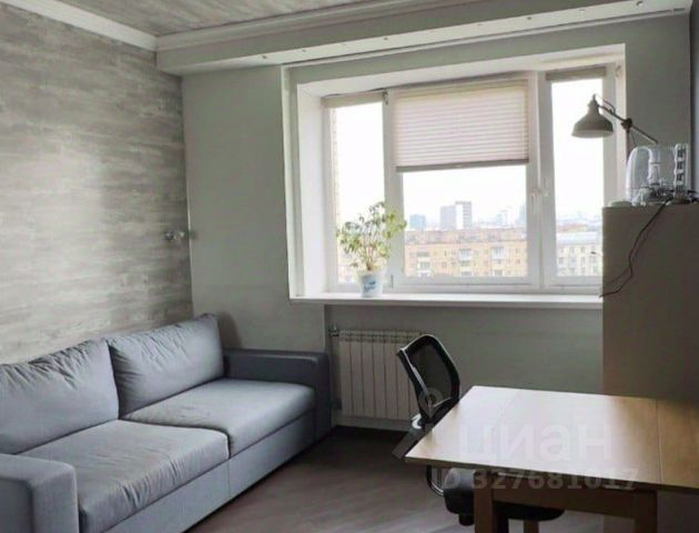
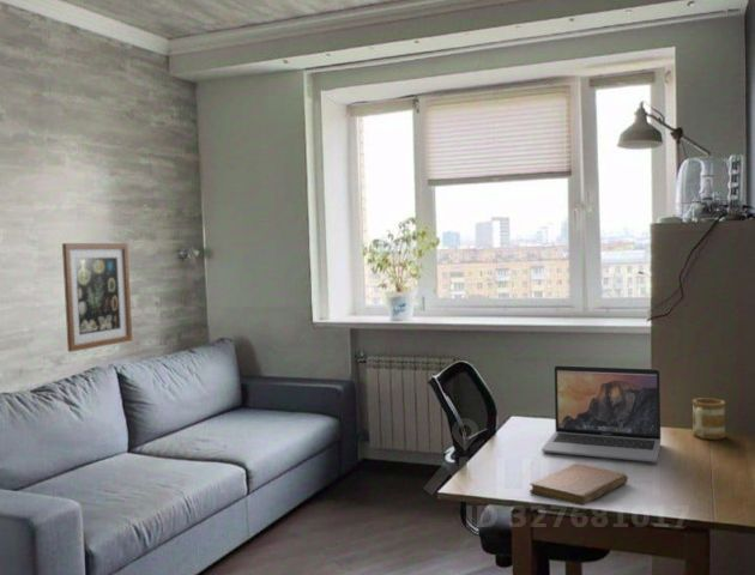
+ wall art [61,242,133,353]
+ mug [691,397,726,441]
+ notebook [528,462,629,507]
+ laptop [540,364,662,462]
